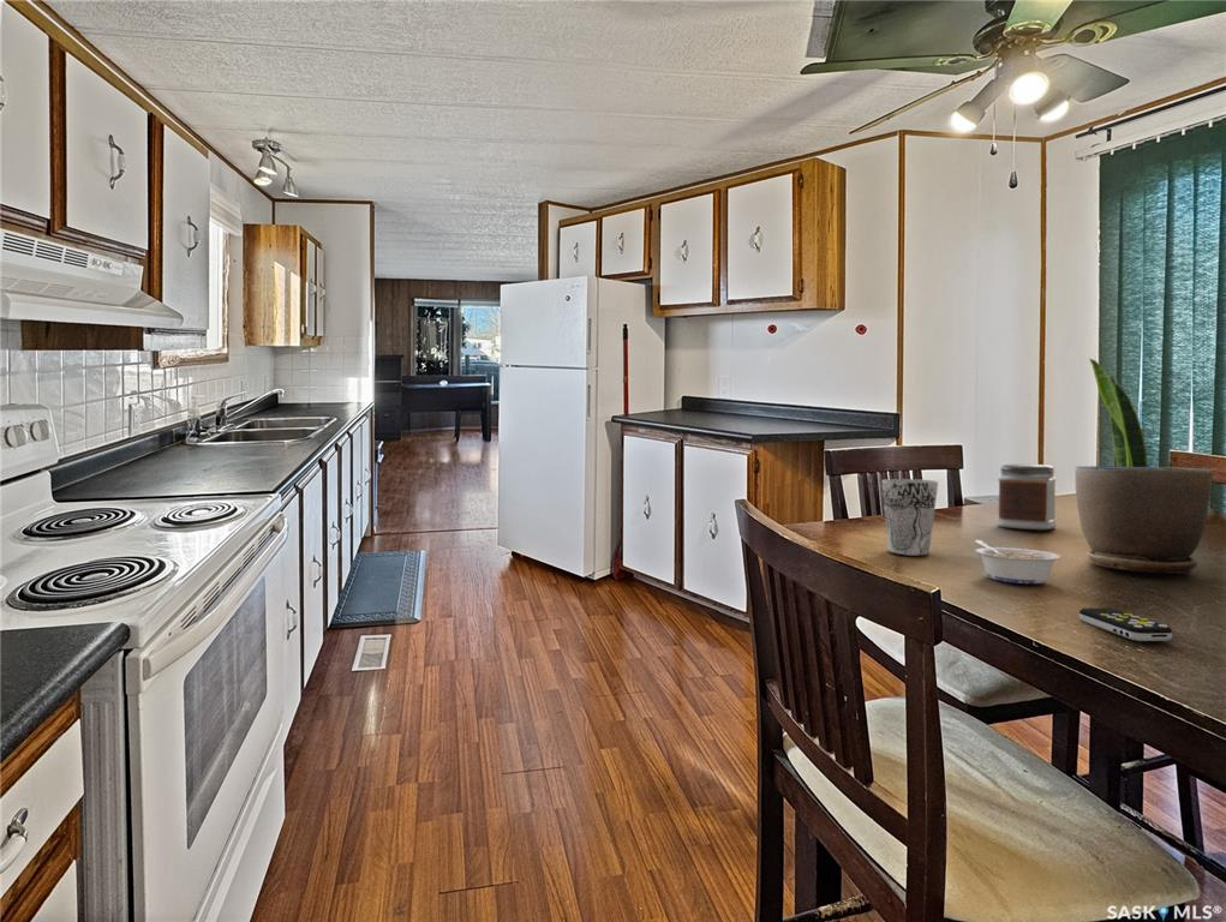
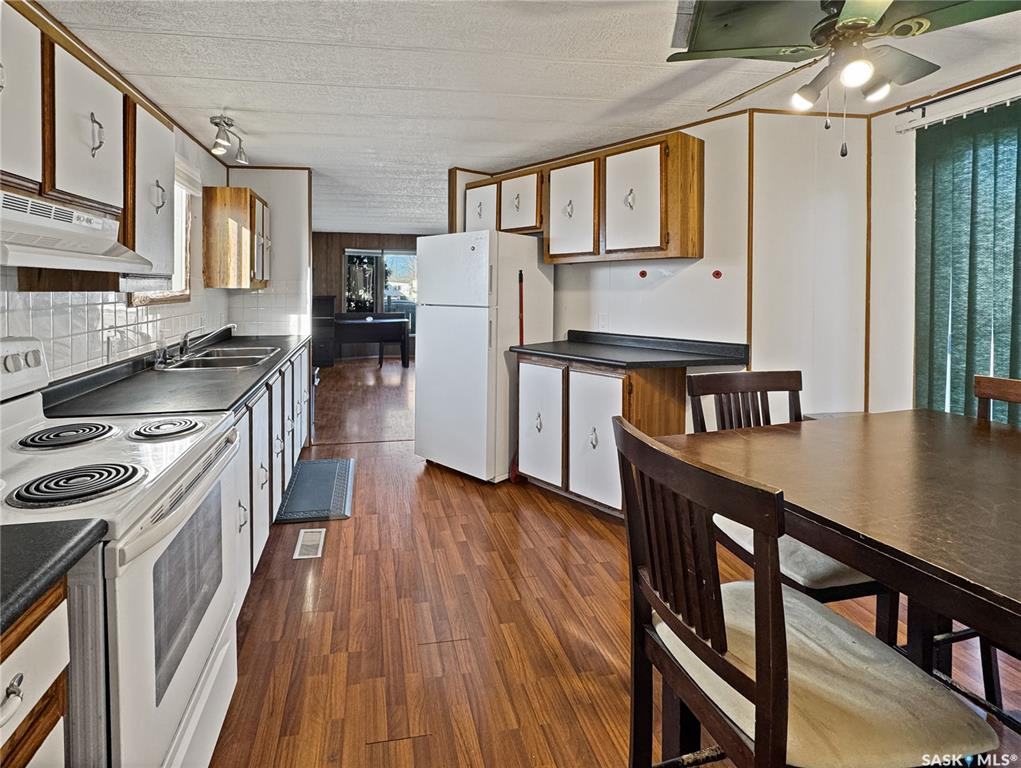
- potted plant [1074,358,1214,575]
- cup [881,478,939,556]
- legume [974,539,1061,585]
- remote control [1078,607,1173,642]
- jar [997,463,1058,531]
